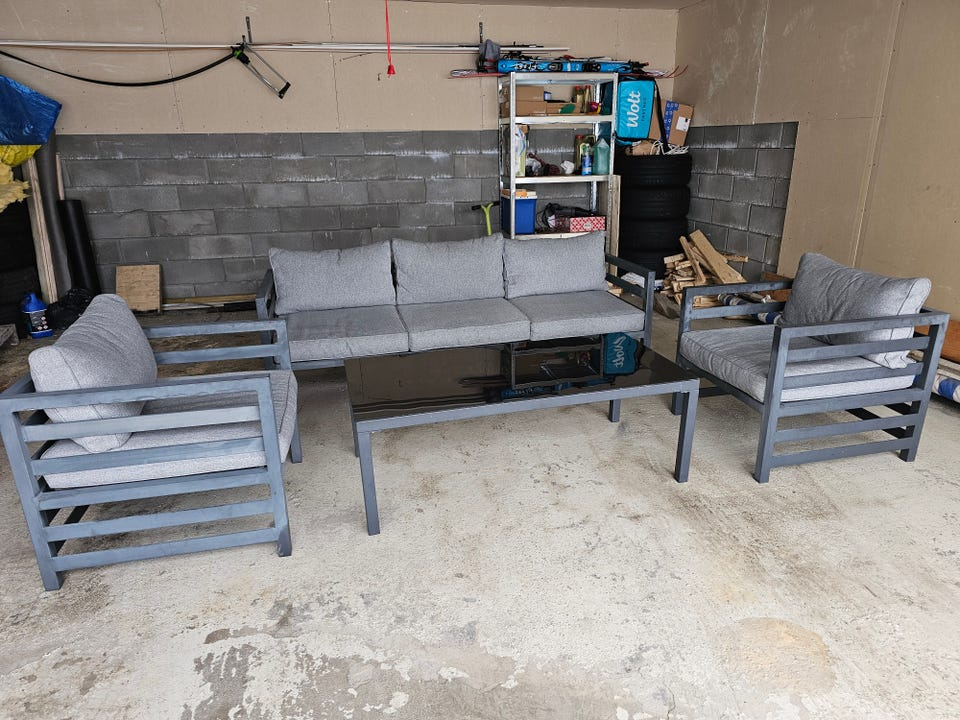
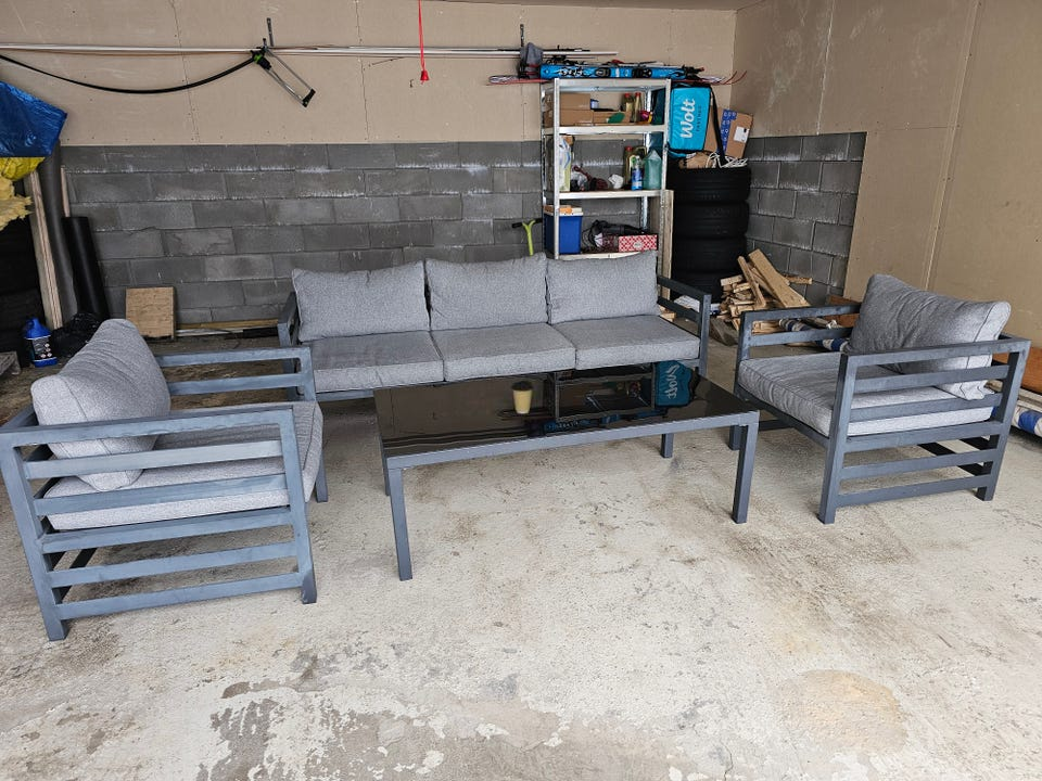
+ coffee cup [510,380,535,414]
